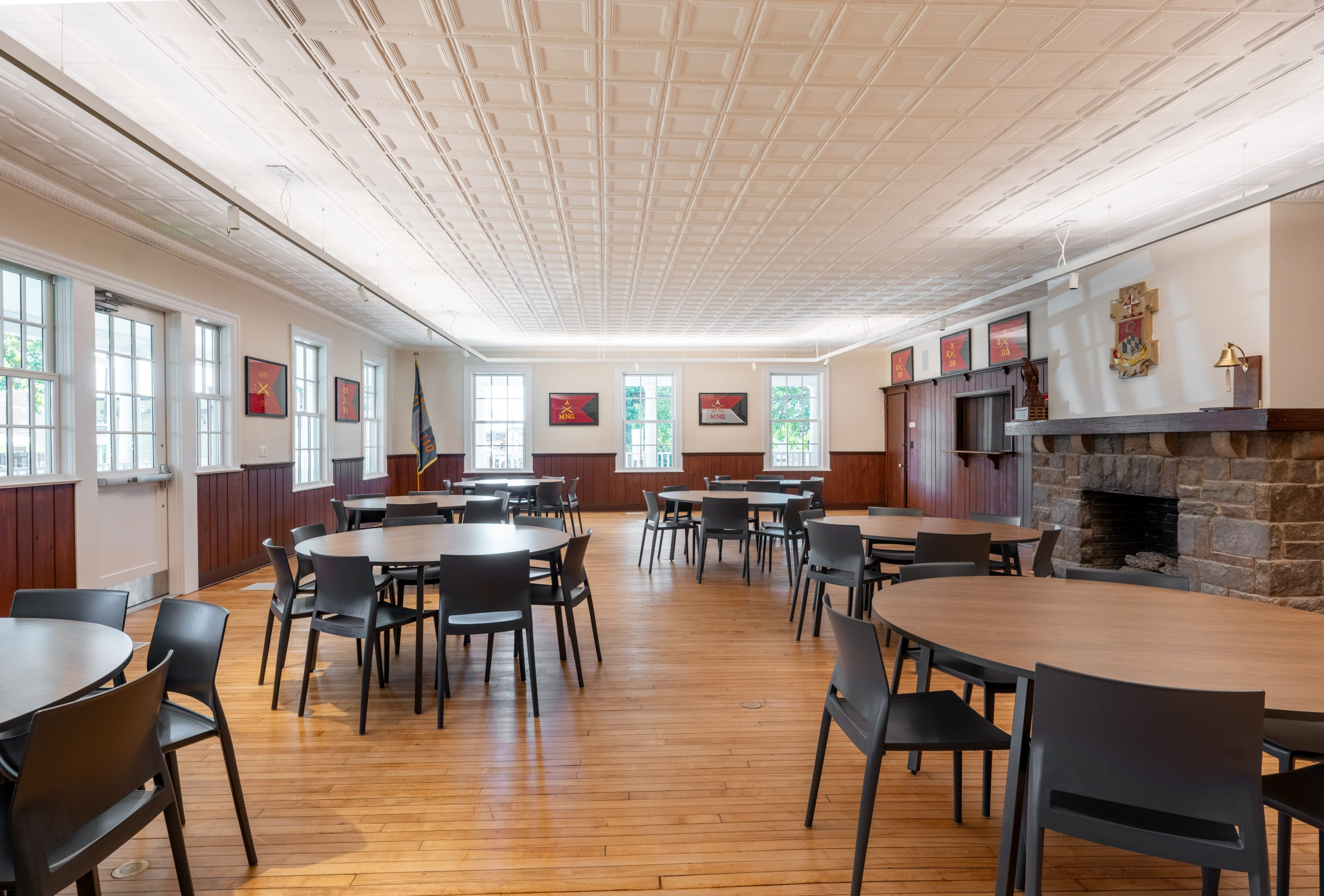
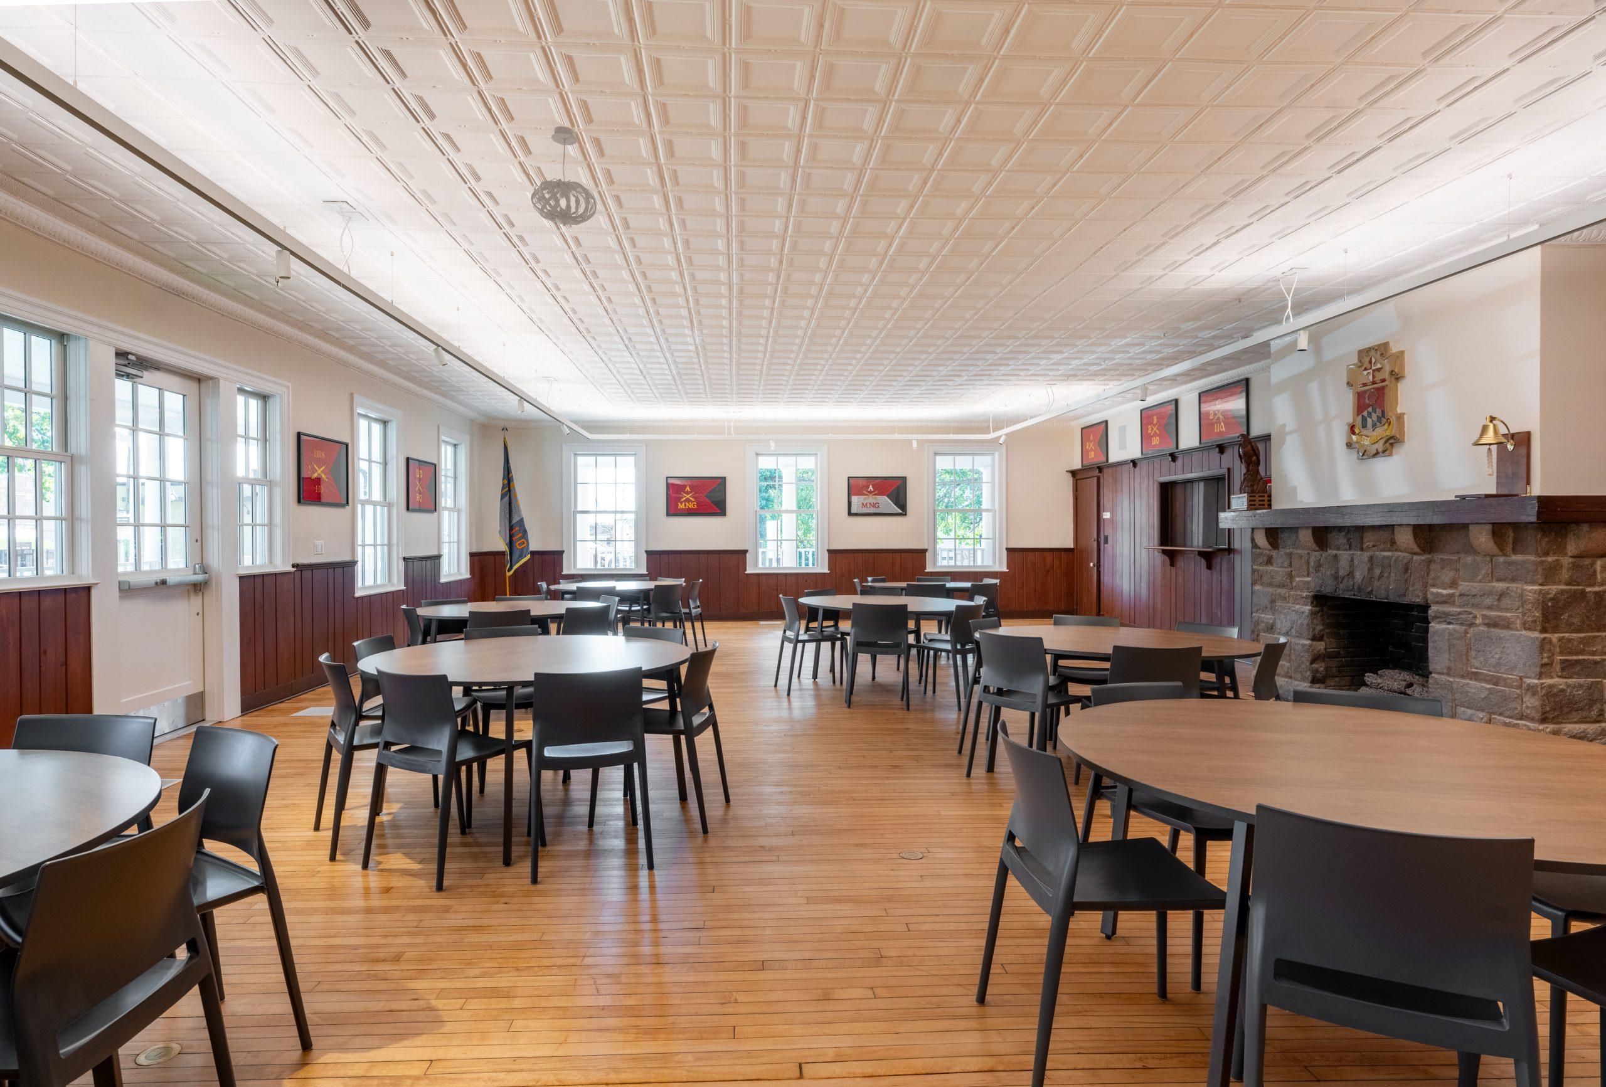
+ pendant light [530,125,597,227]
